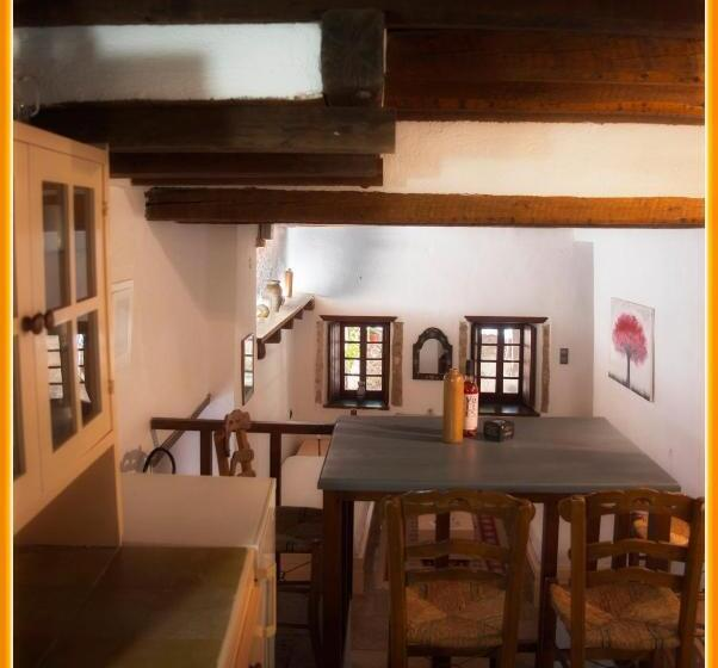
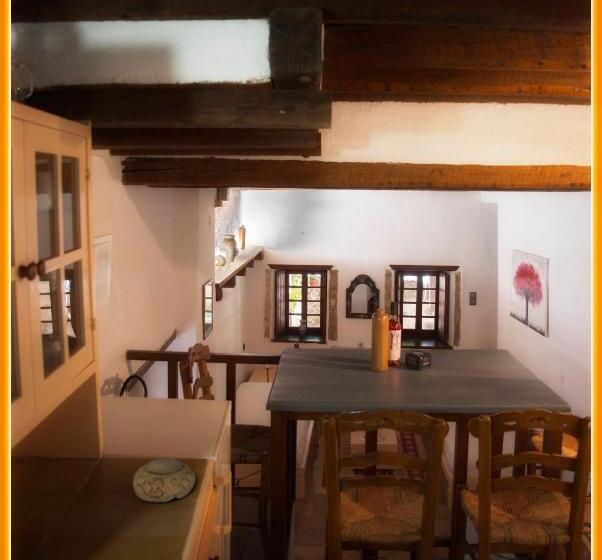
+ bowl [132,457,196,503]
